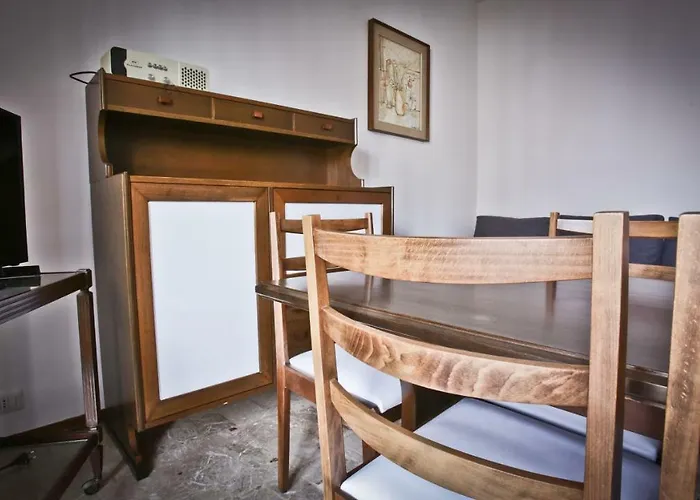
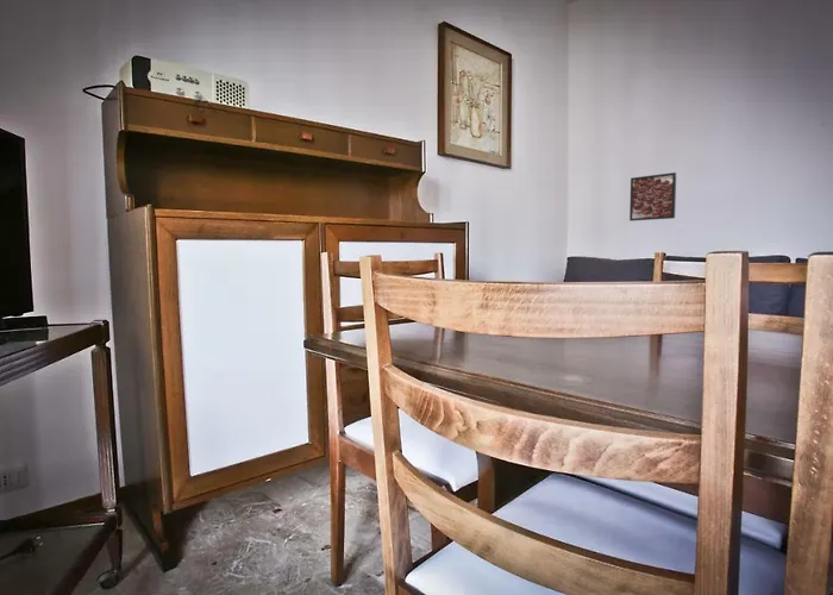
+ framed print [628,171,677,223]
